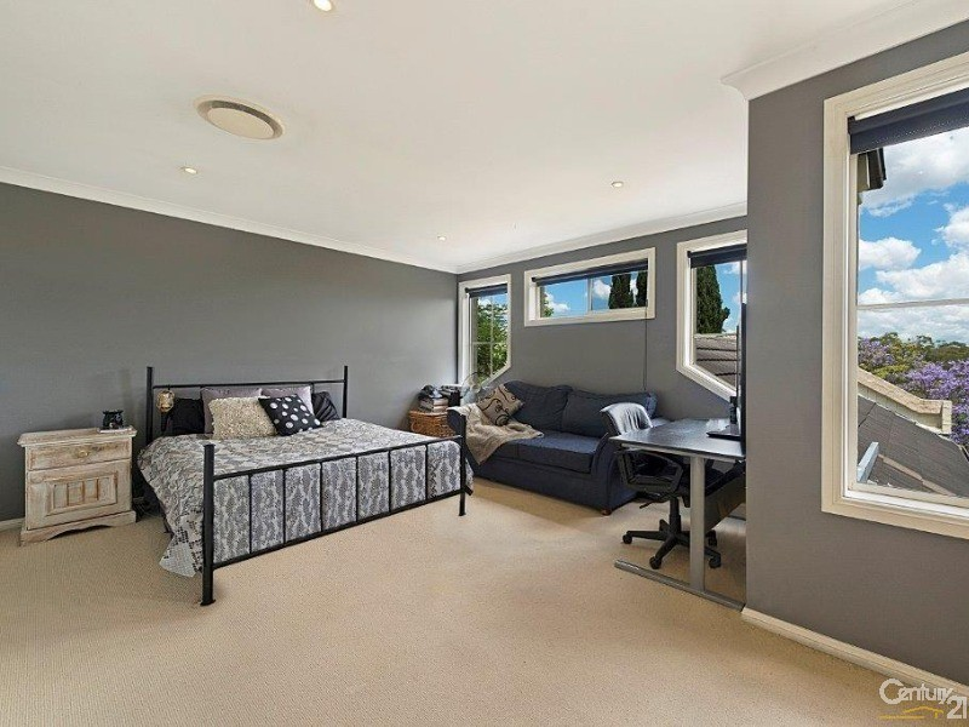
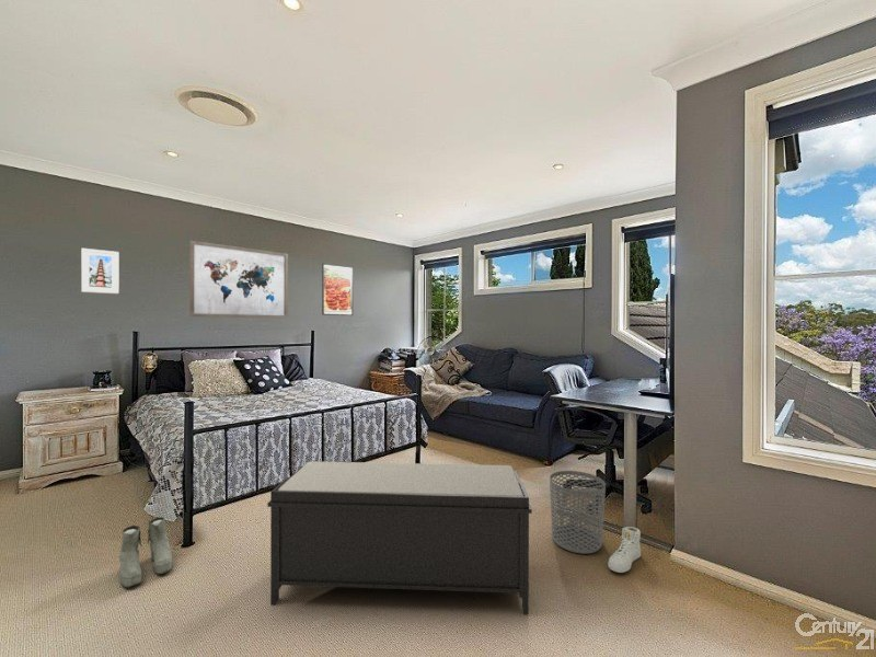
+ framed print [80,247,120,295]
+ bench [266,461,533,615]
+ waste bin [549,470,607,555]
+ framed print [321,263,355,316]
+ wall art [189,240,289,320]
+ sneaker [607,526,642,574]
+ boots [118,516,173,588]
